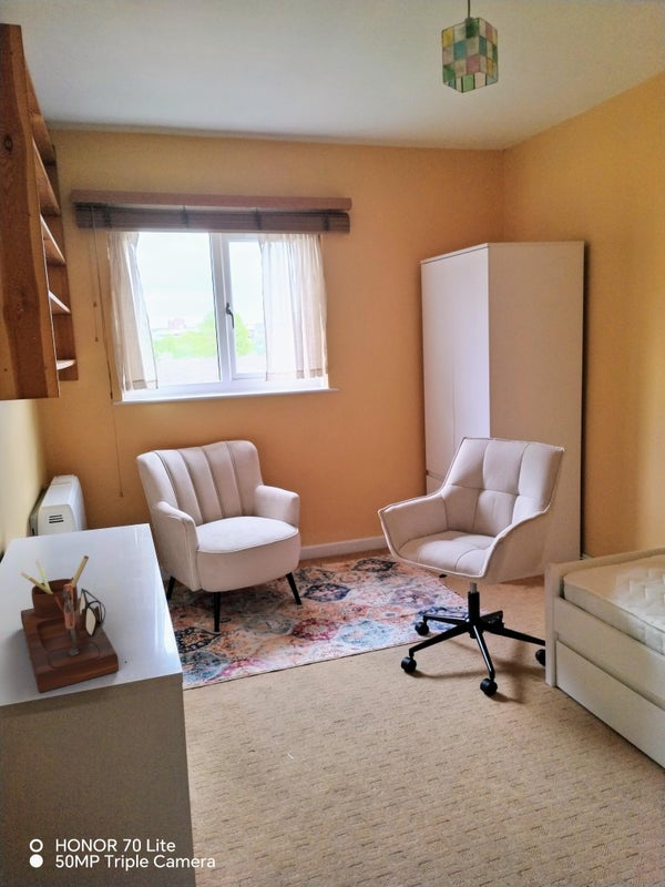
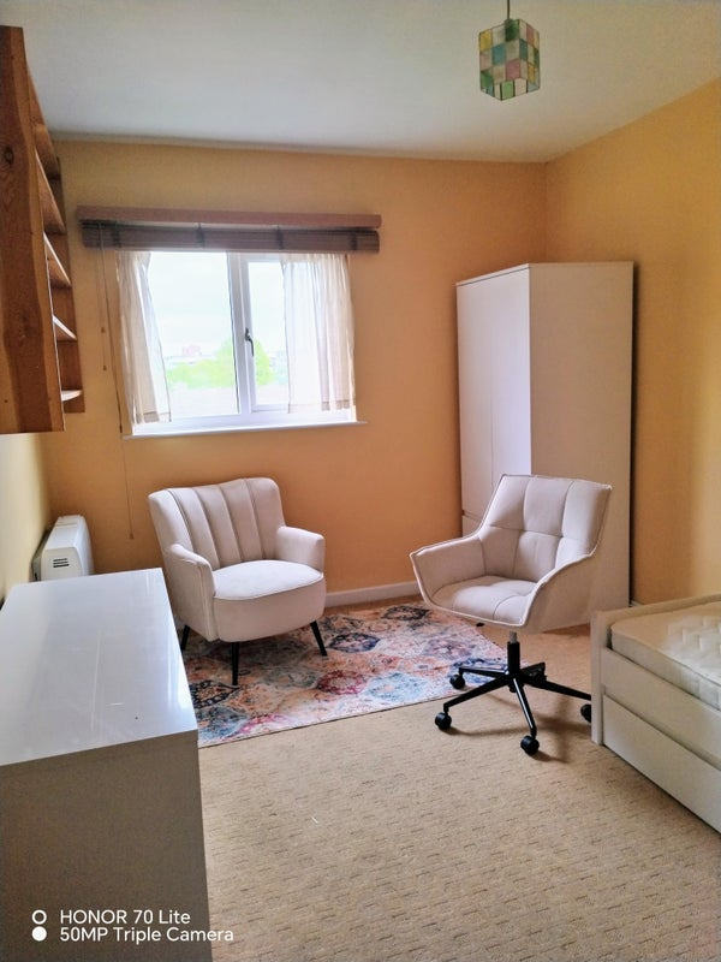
- desk organizer [20,554,120,694]
